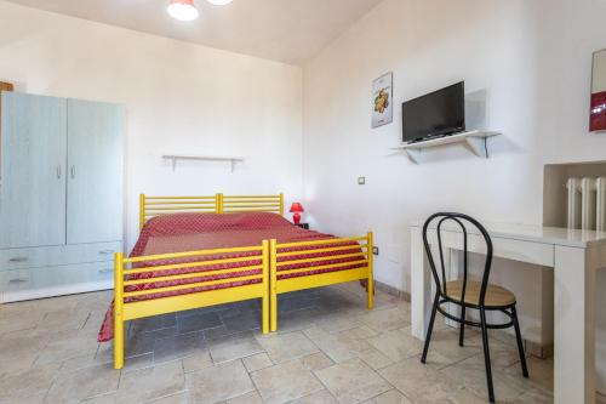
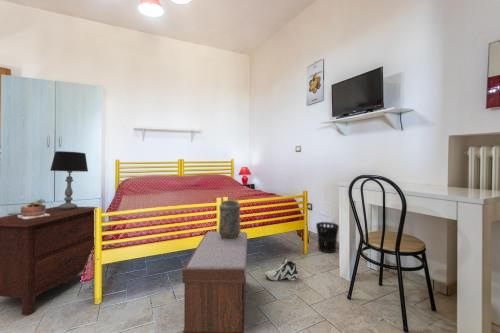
+ sneaker [264,257,299,281]
+ bench [181,230,248,333]
+ succulent plant [18,198,49,219]
+ wastebasket [315,221,340,254]
+ decorative vase [217,199,242,240]
+ nightstand [0,205,98,316]
+ table lamp [49,150,89,209]
